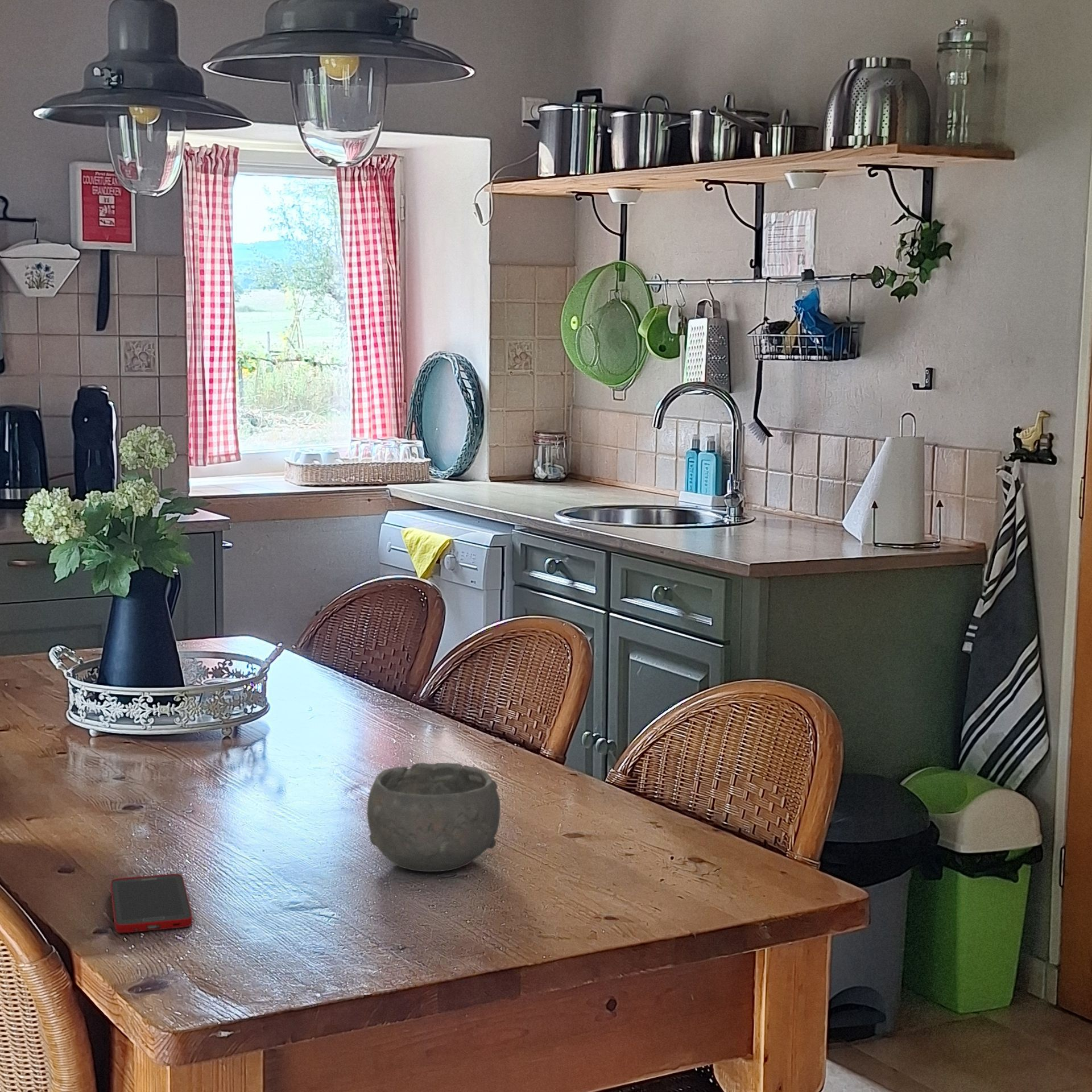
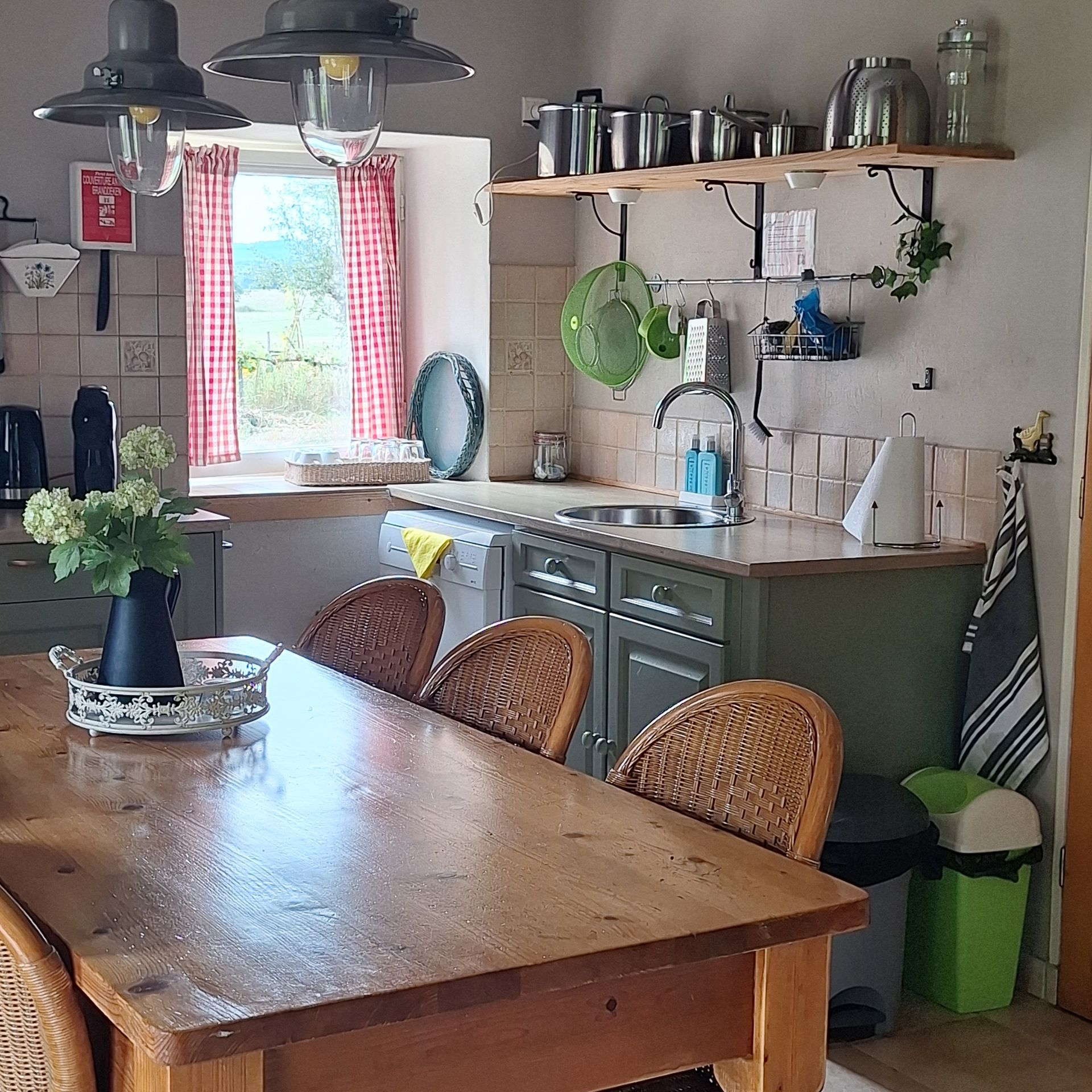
- cell phone [110,873,193,933]
- bowl [366,762,501,872]
